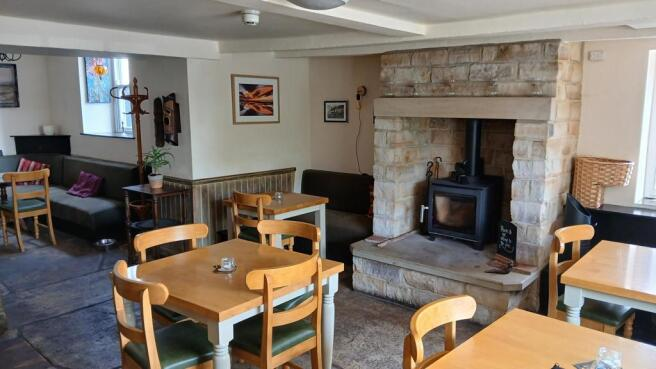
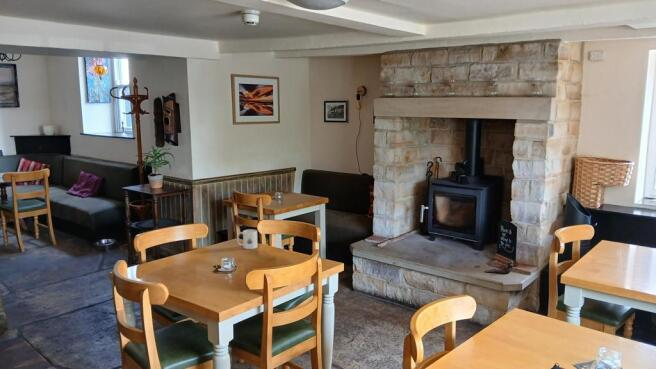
+ mug [236,229,258,250]
